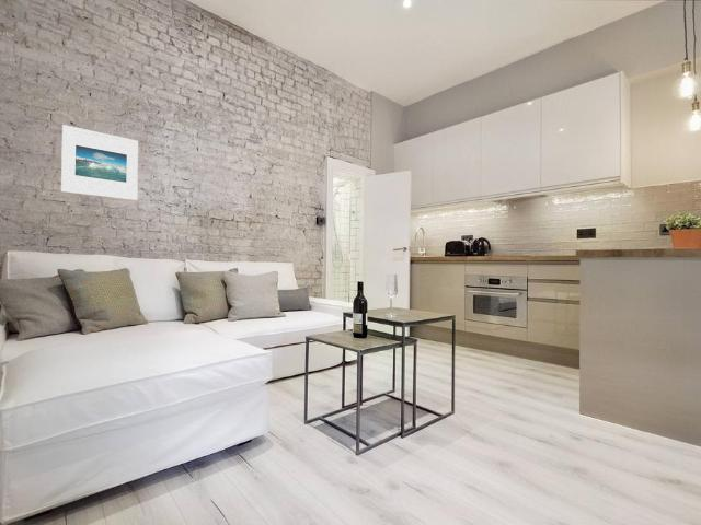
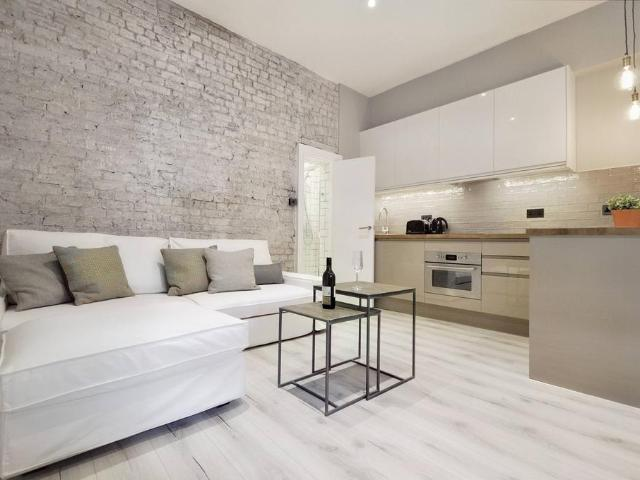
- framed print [60,124,139,201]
